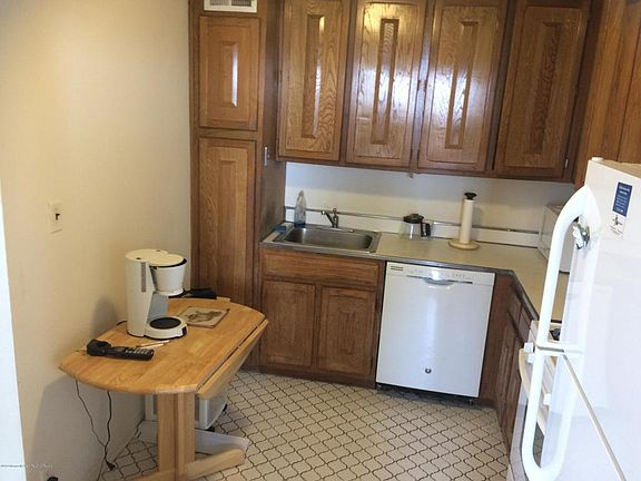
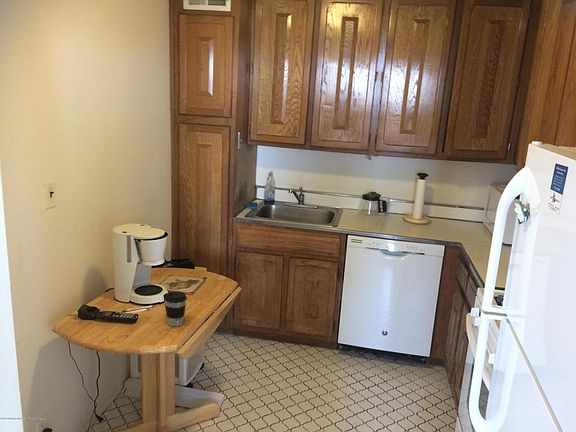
+ coffee cup [163,290,188,327]
